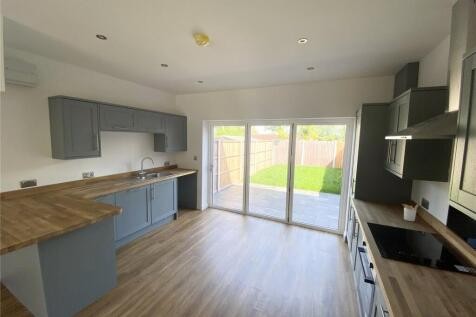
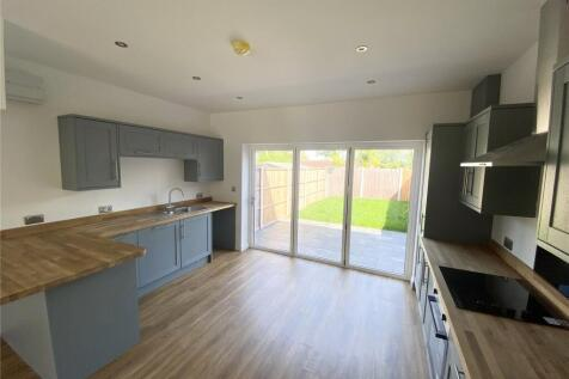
- utensil holder [401,203,419,222]
